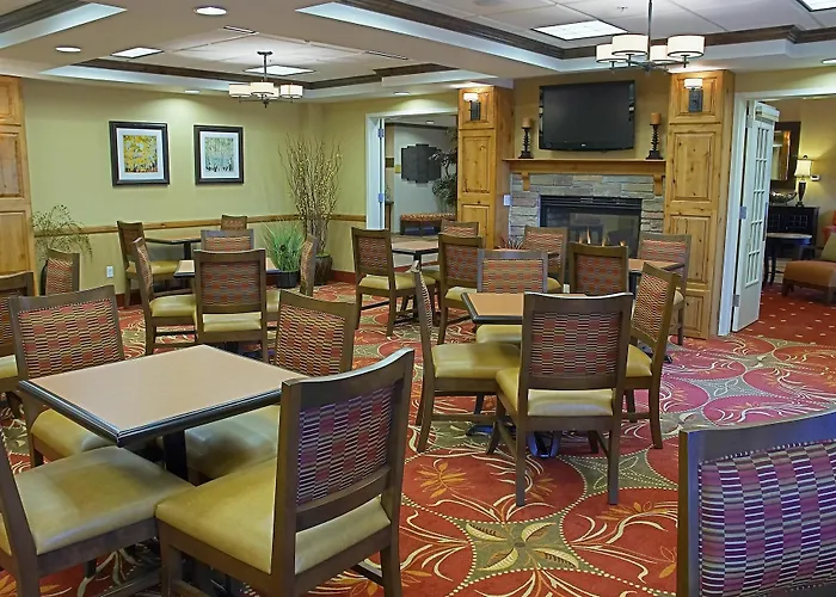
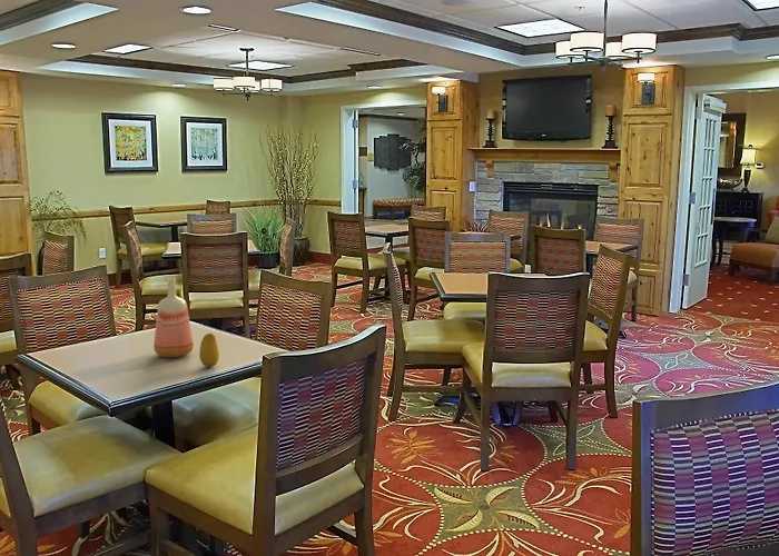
+ vase [152,277,195,358]
+ fruit [198,332,220,368]
